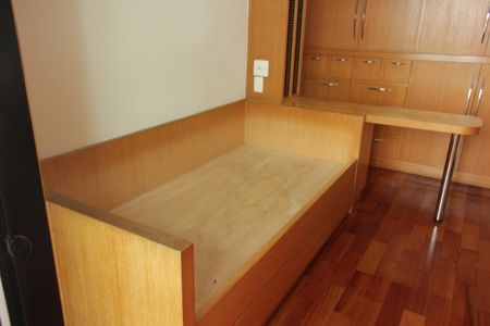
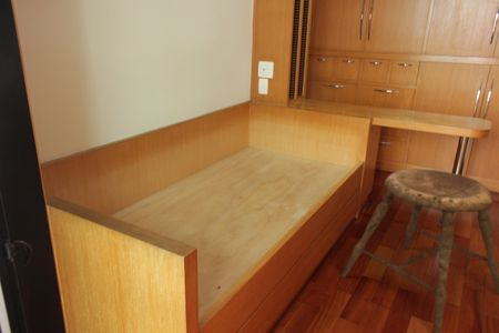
+ stool [339,168,499,333]
